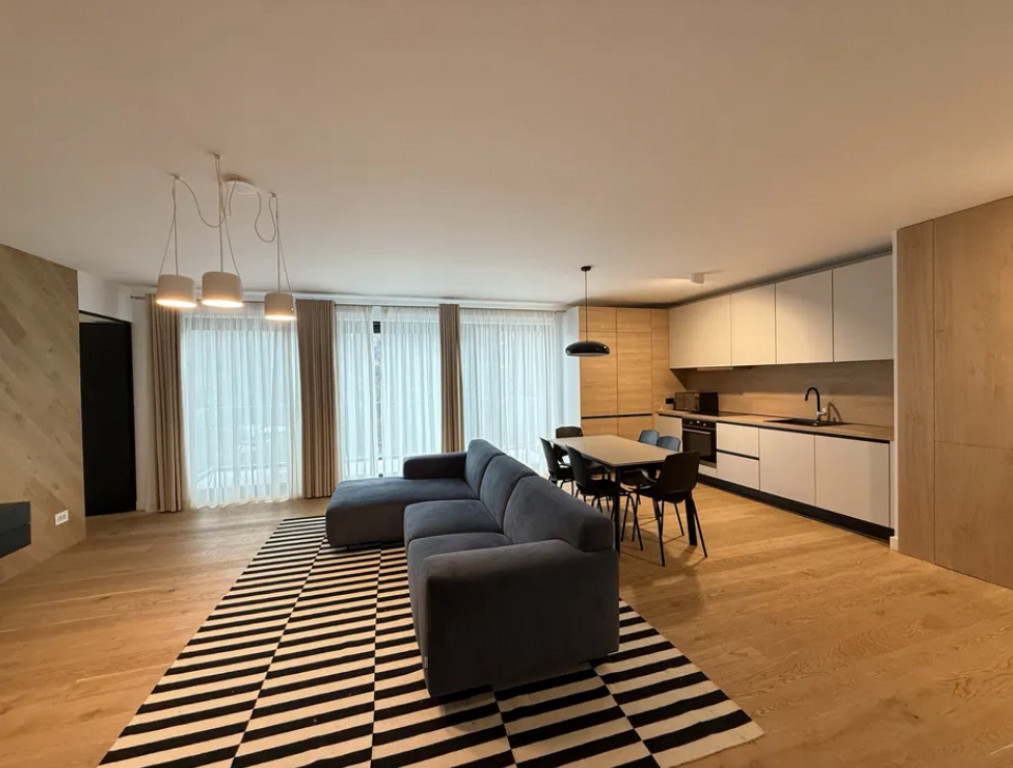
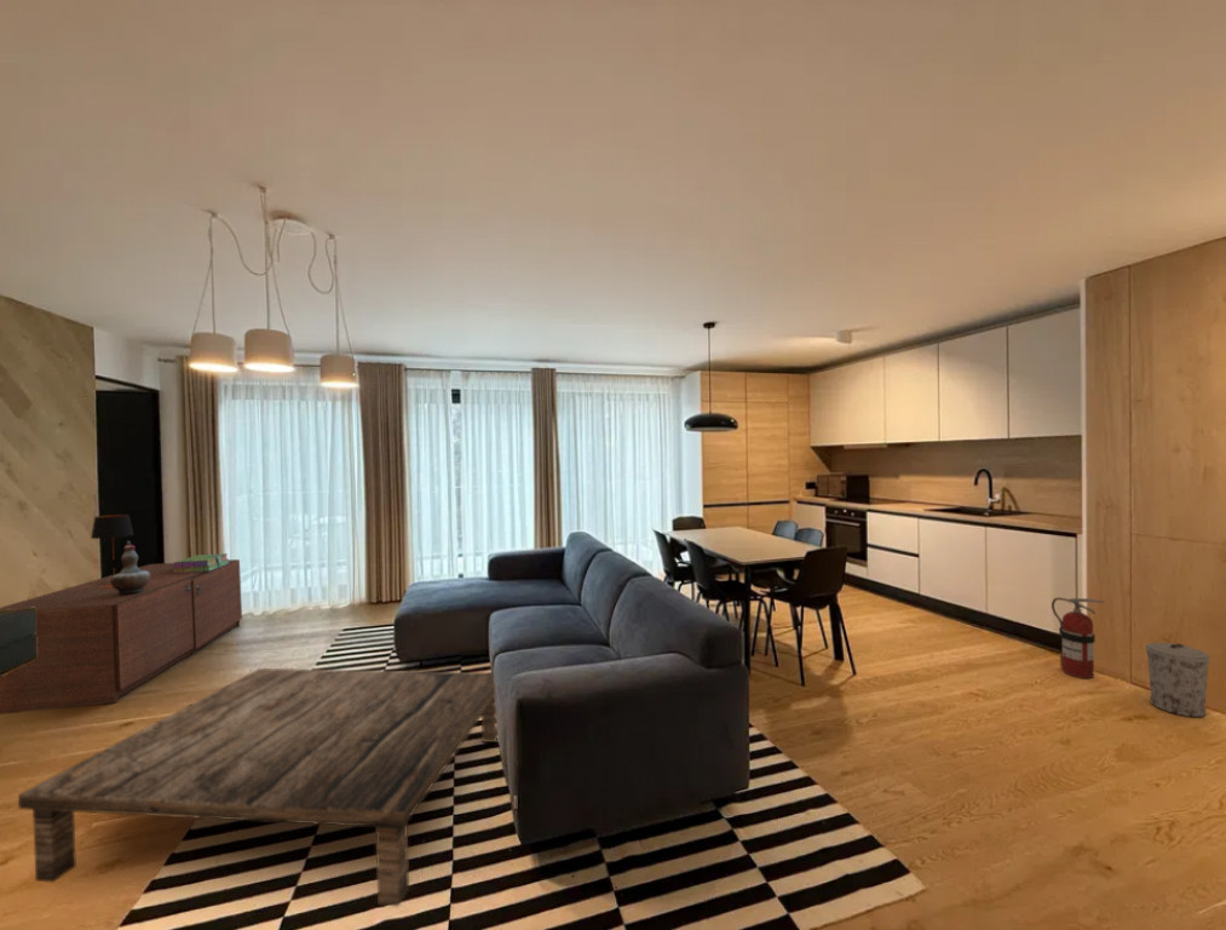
+ coffee table [17,667,499,907]
+ table lamp [90,513,136,589]
+ trash can [1145,642,1211,718]
+ fire extinguisher [1051,597,1106,679]
+ storage trunk [0,558,243,716]
+ stack of books [172,552,230,573]
+ decorative vase [110,540,150,595]
